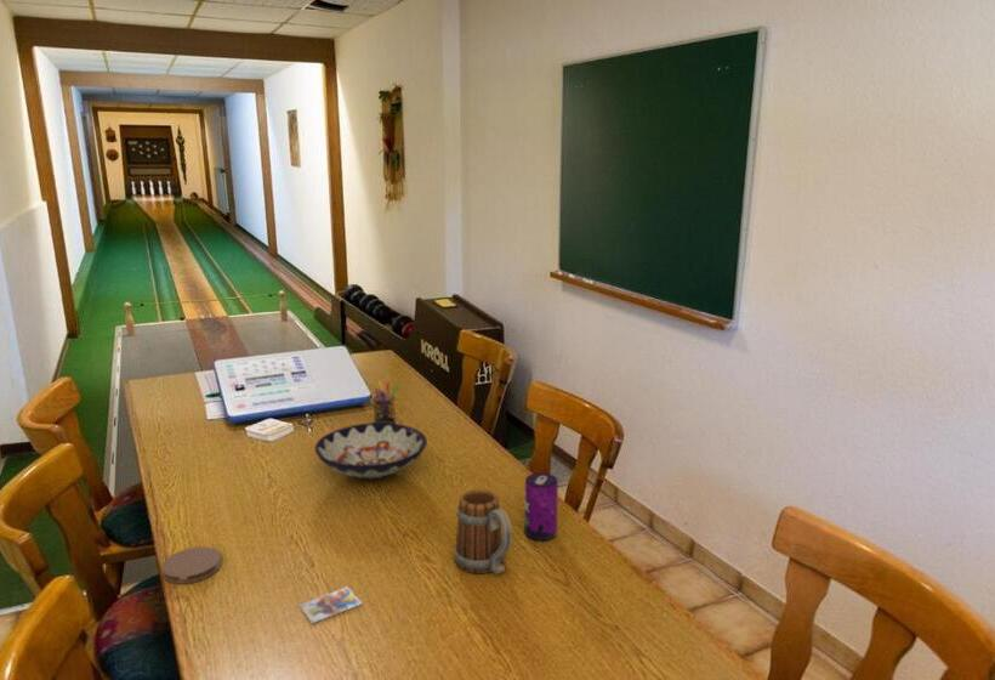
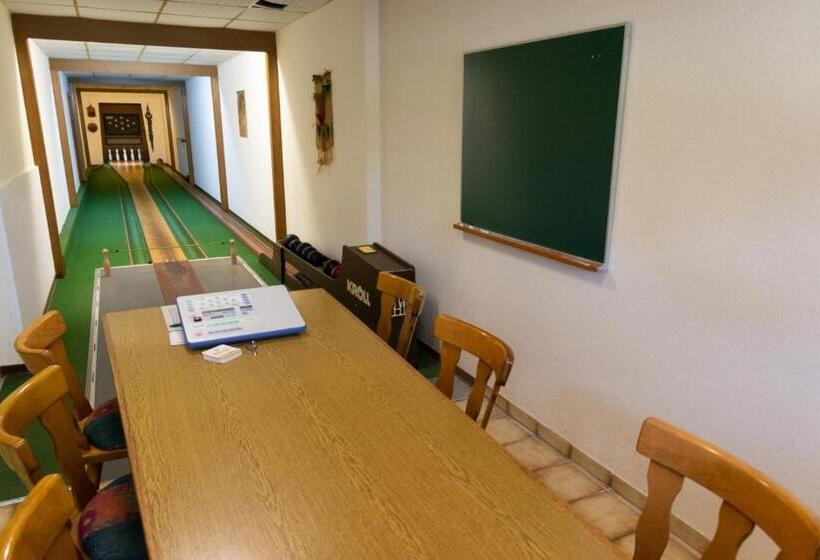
- coaster [160,545,222,585]
- beer mug [453,488,513,576]
- bowl [313,421,428,481]
- pen holder [371,379,400,424]
- card [297,585,363,624]
- beverage can [523,471,559,542]
